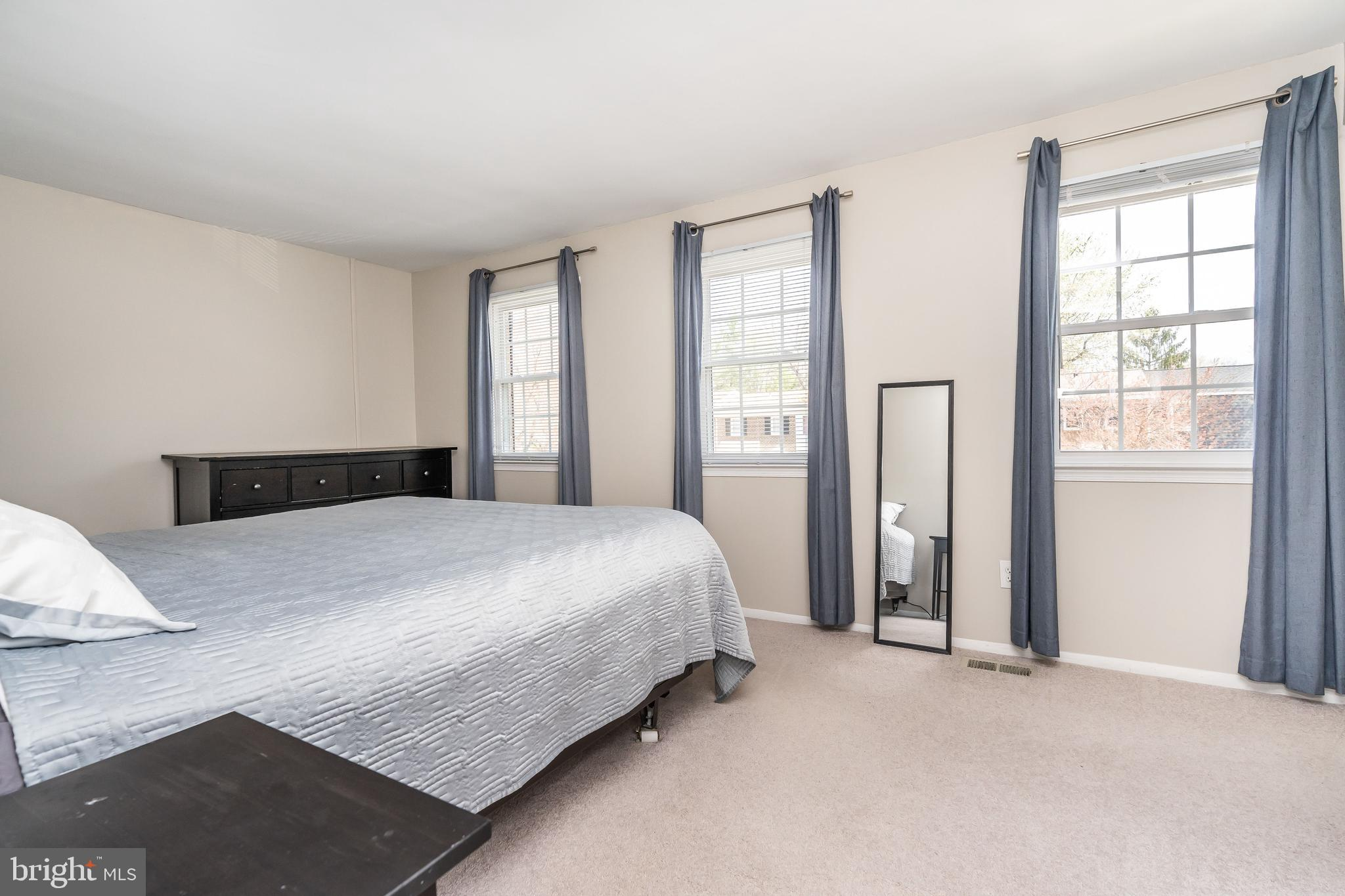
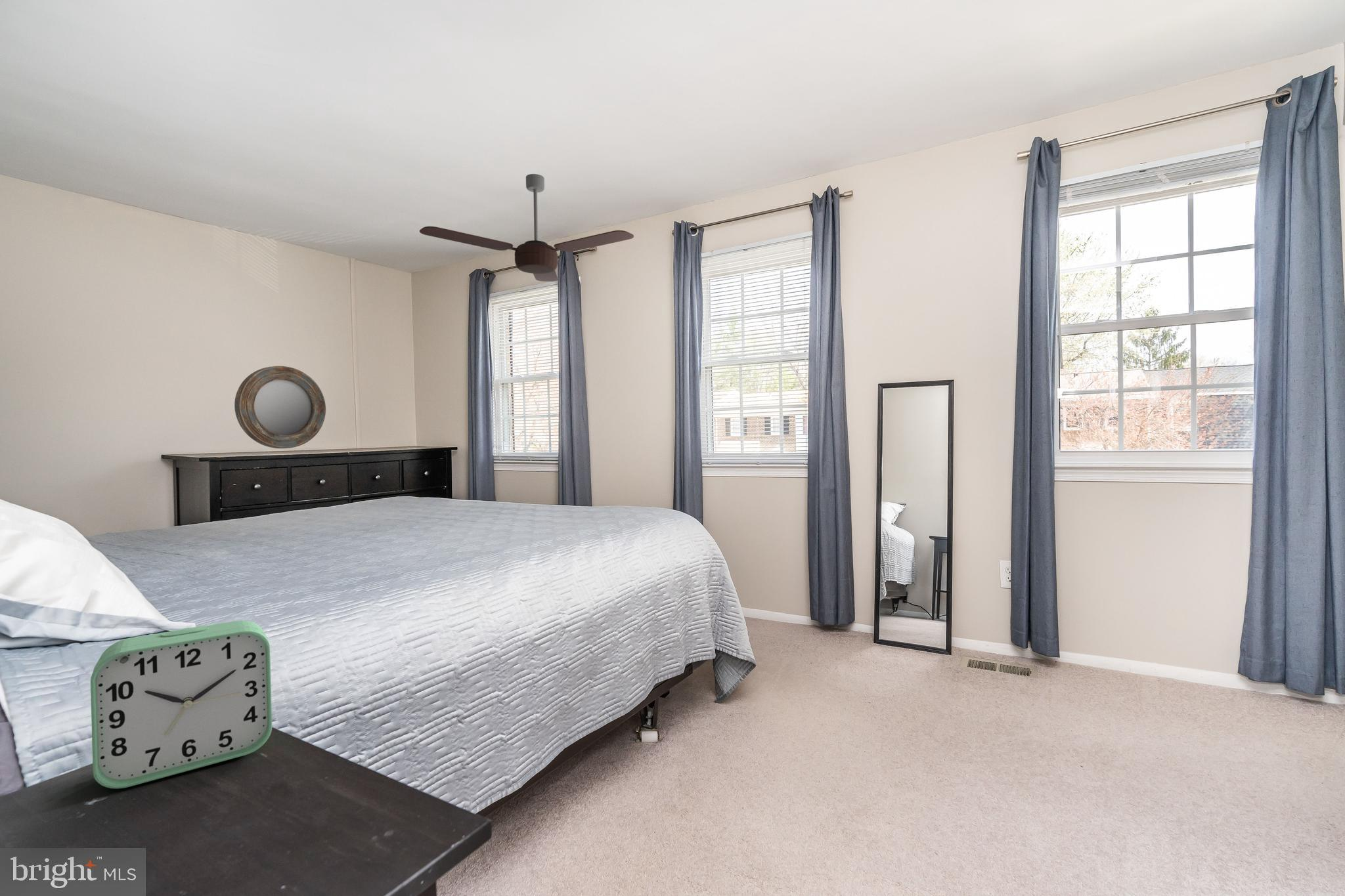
+ alarm clock [90,620,273,789]
+ ceiling fan [419,173,634,282]
+ home mirror [234,366,326,449]
